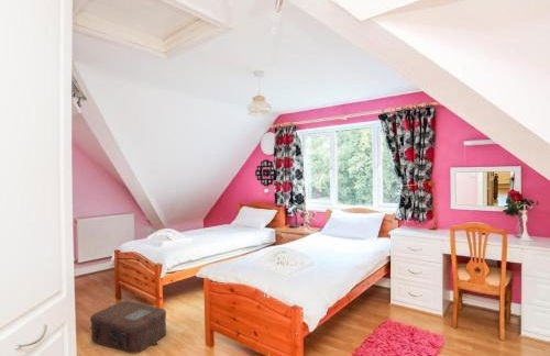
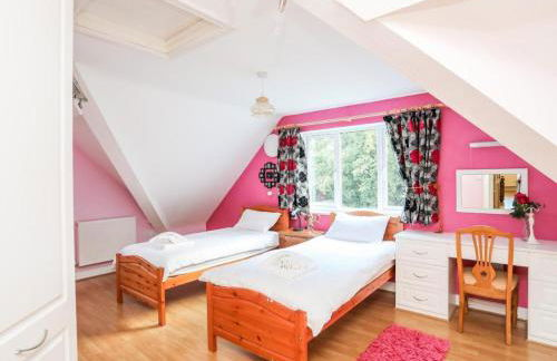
- suitcase [89,300,167,355]
